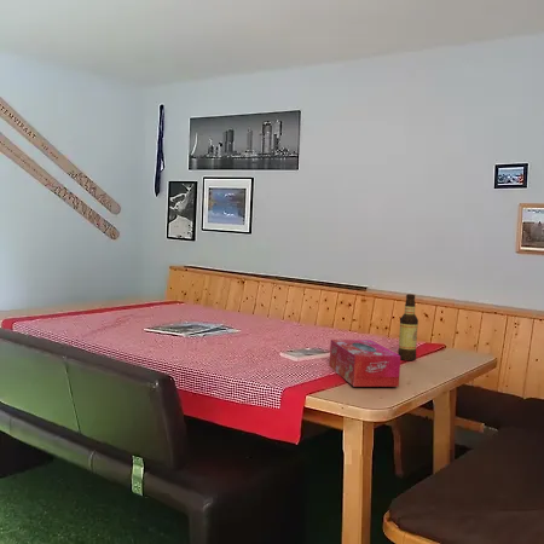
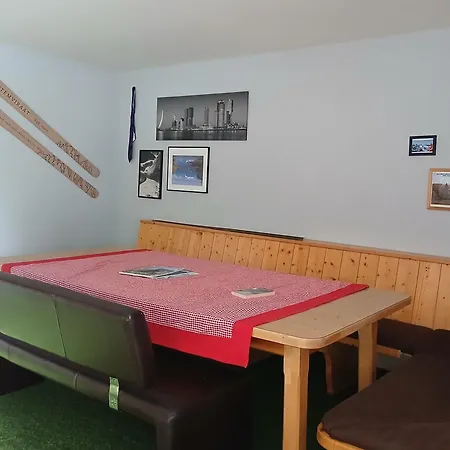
- tissue box [329,338,401,388]
- bottle [397,293,419,361]
